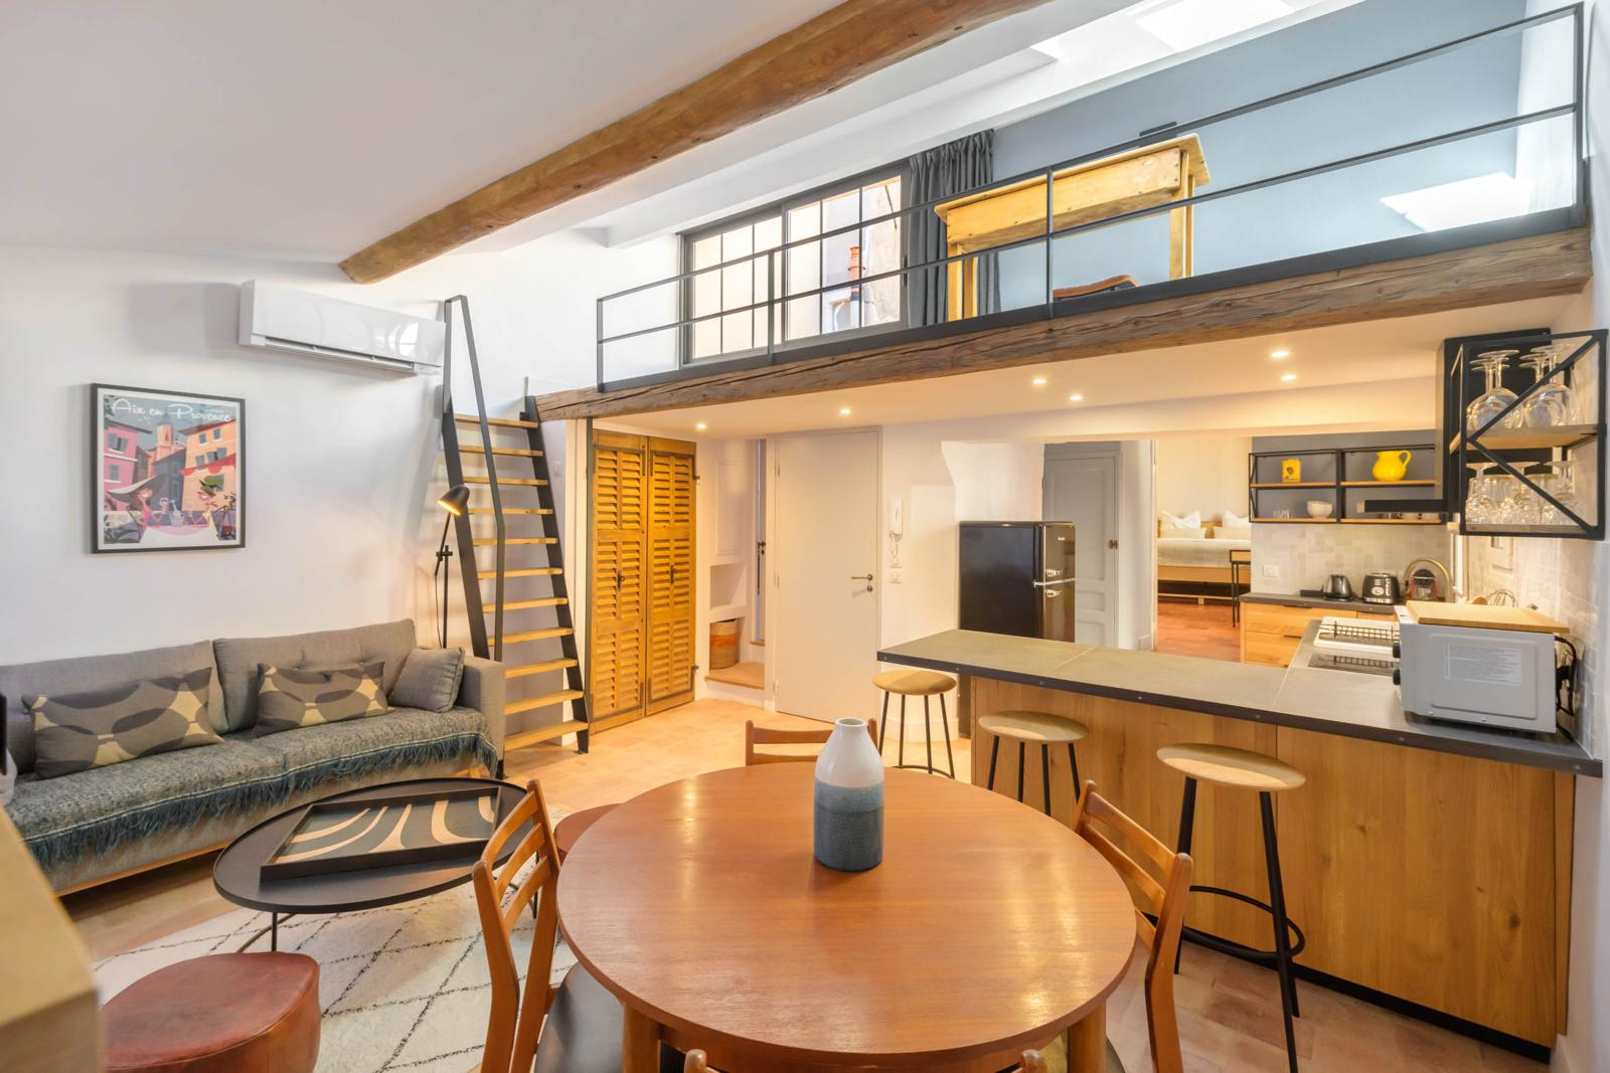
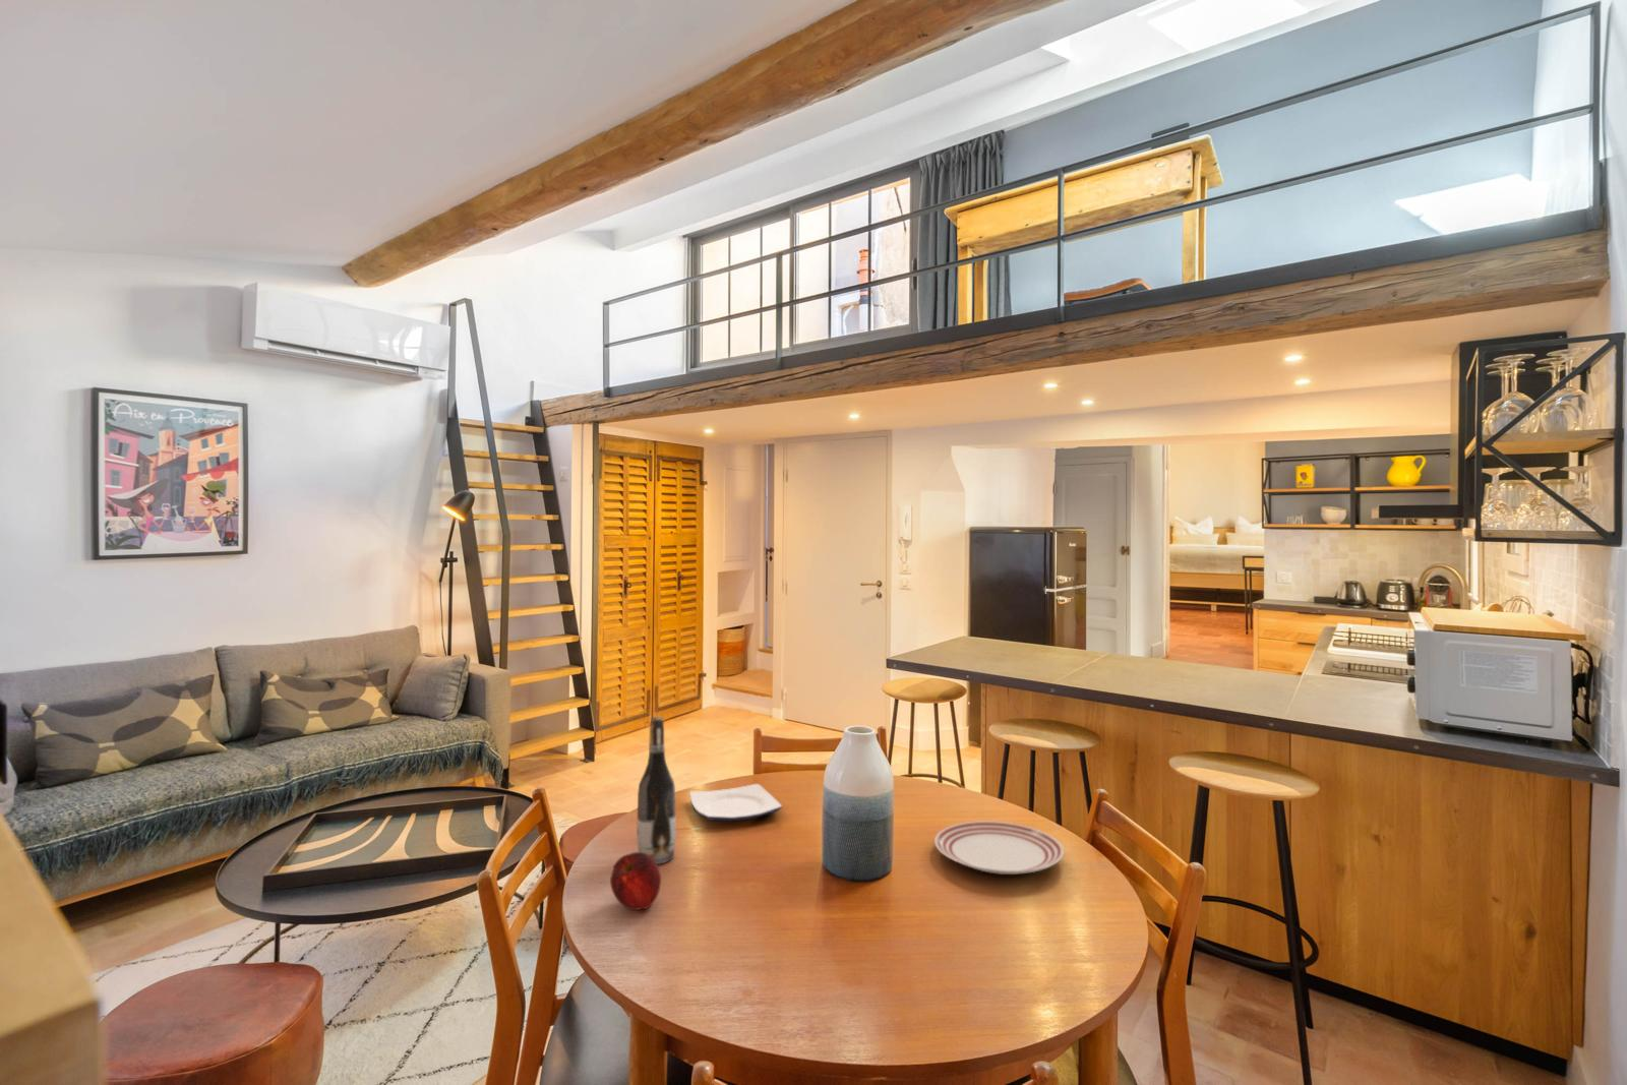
+ plate [689,783,783,822]
+ apple [609,851,662,911]
+ dinner plate [933,821,1064,876]
+ wine bottle [636,716,677,866]
